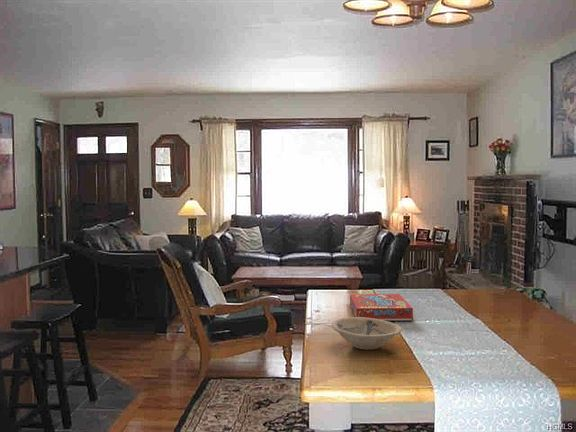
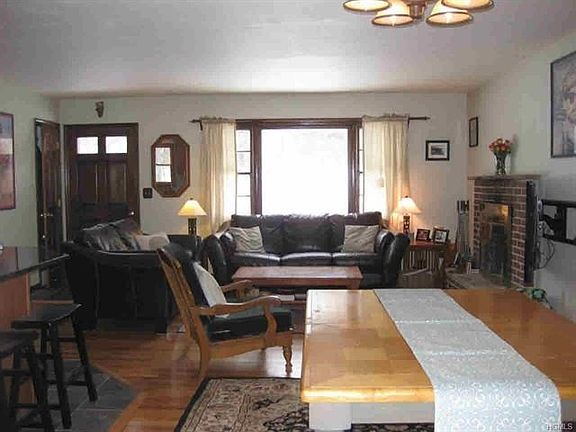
- snack box [349,293,414,322]
- bowl [330,316,403,351]
